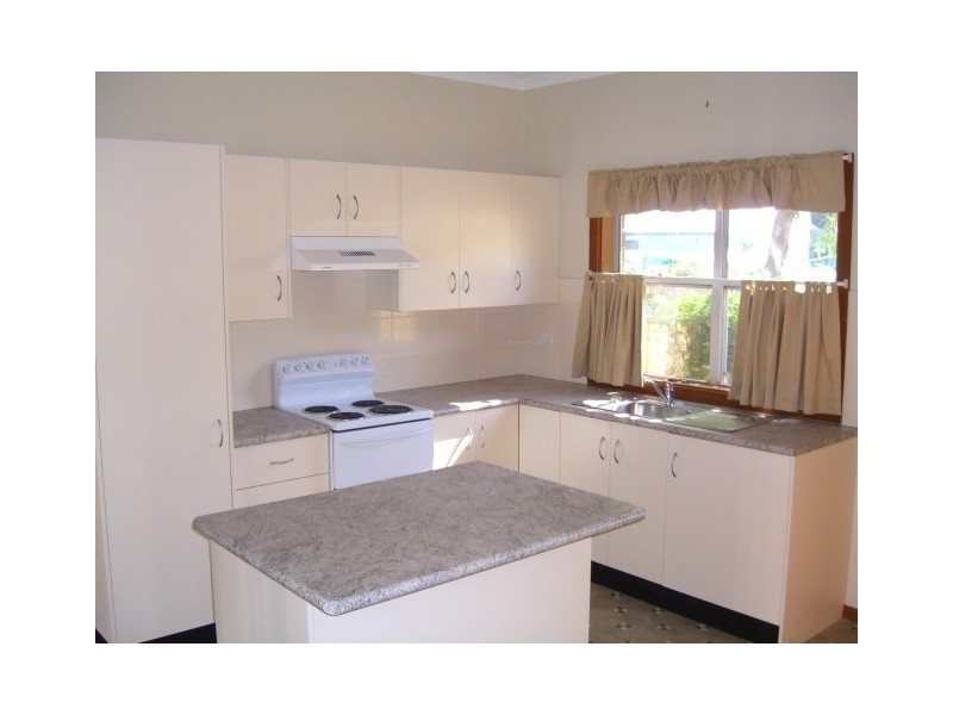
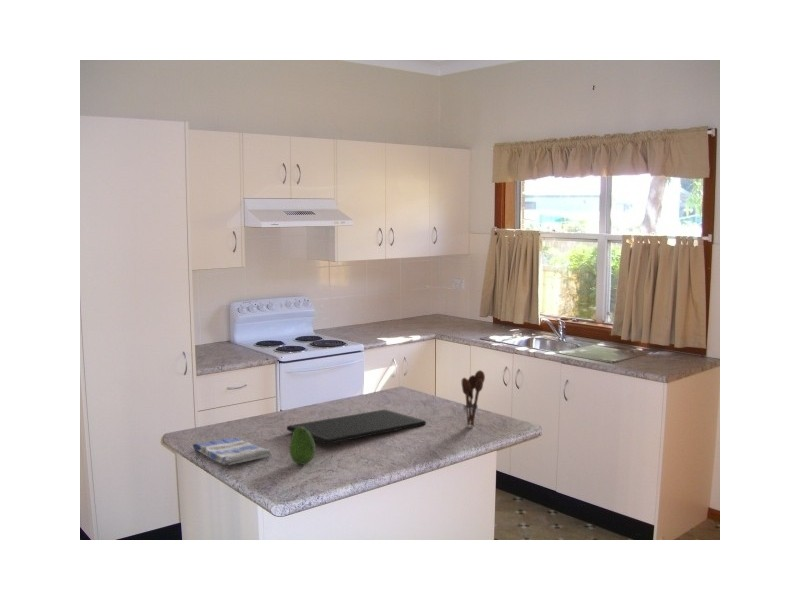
+ cutting board [286,409,427,445]
+ fruit [289,426,316,466]
+ dish towel [192,437,272,466]
+ utensil holder [461,369,486,427]
